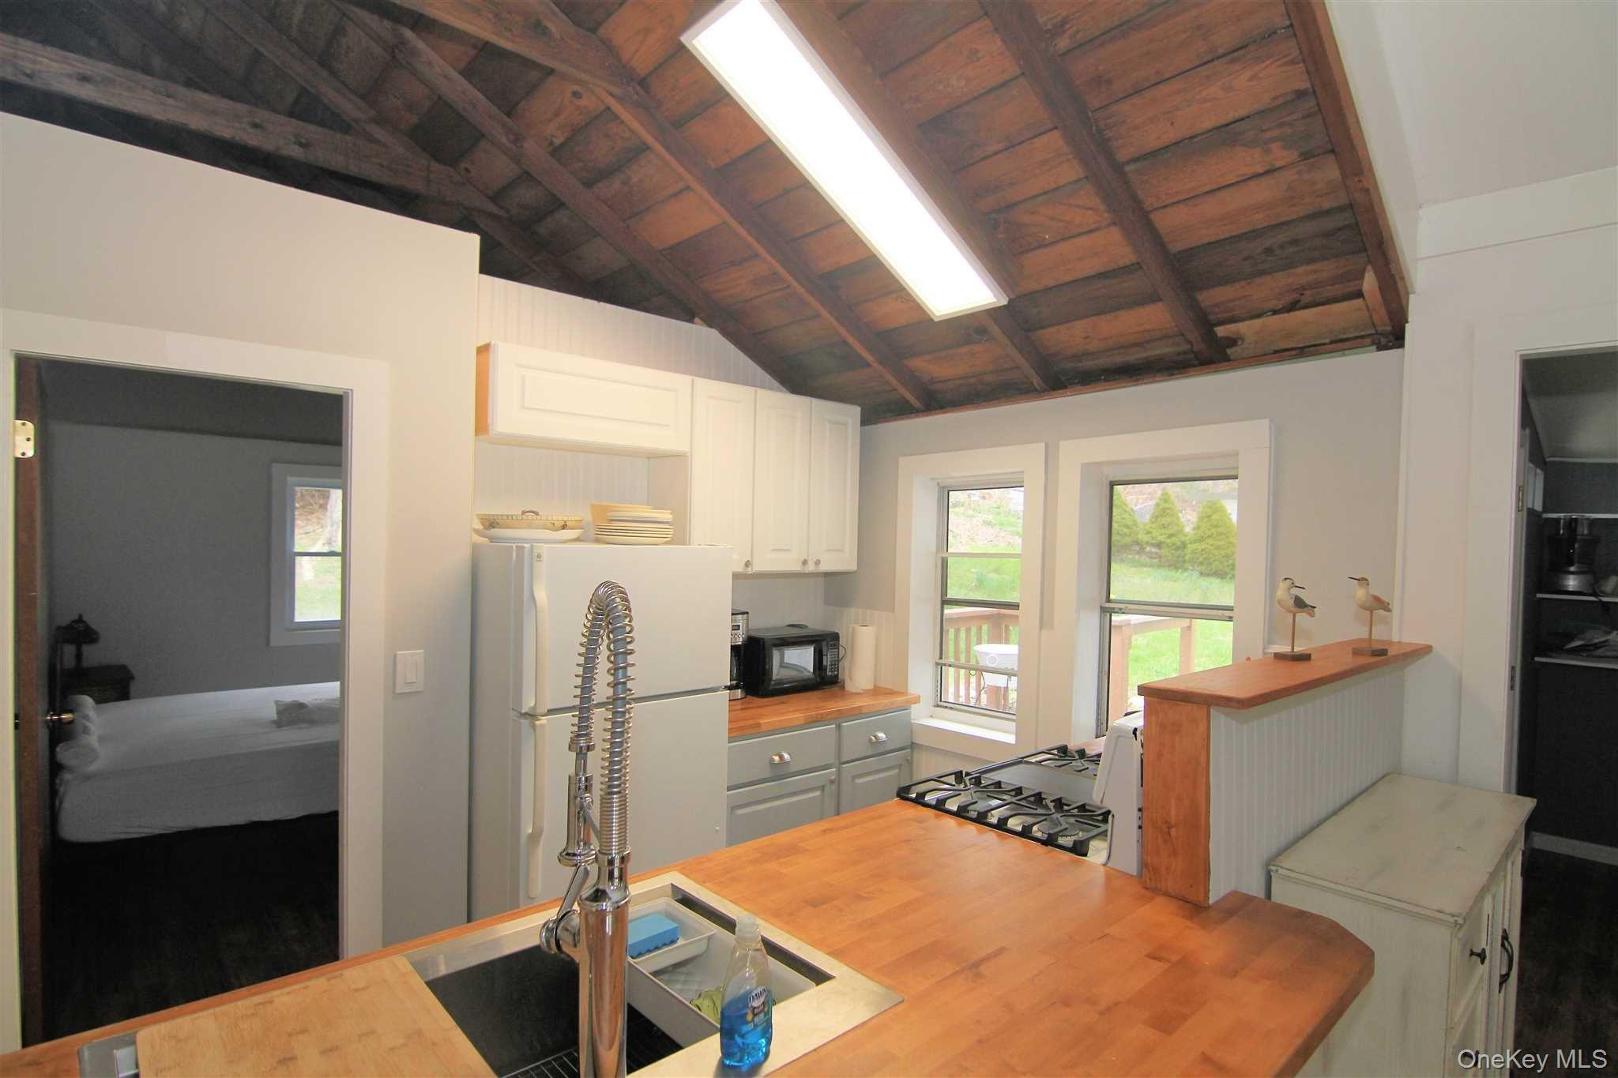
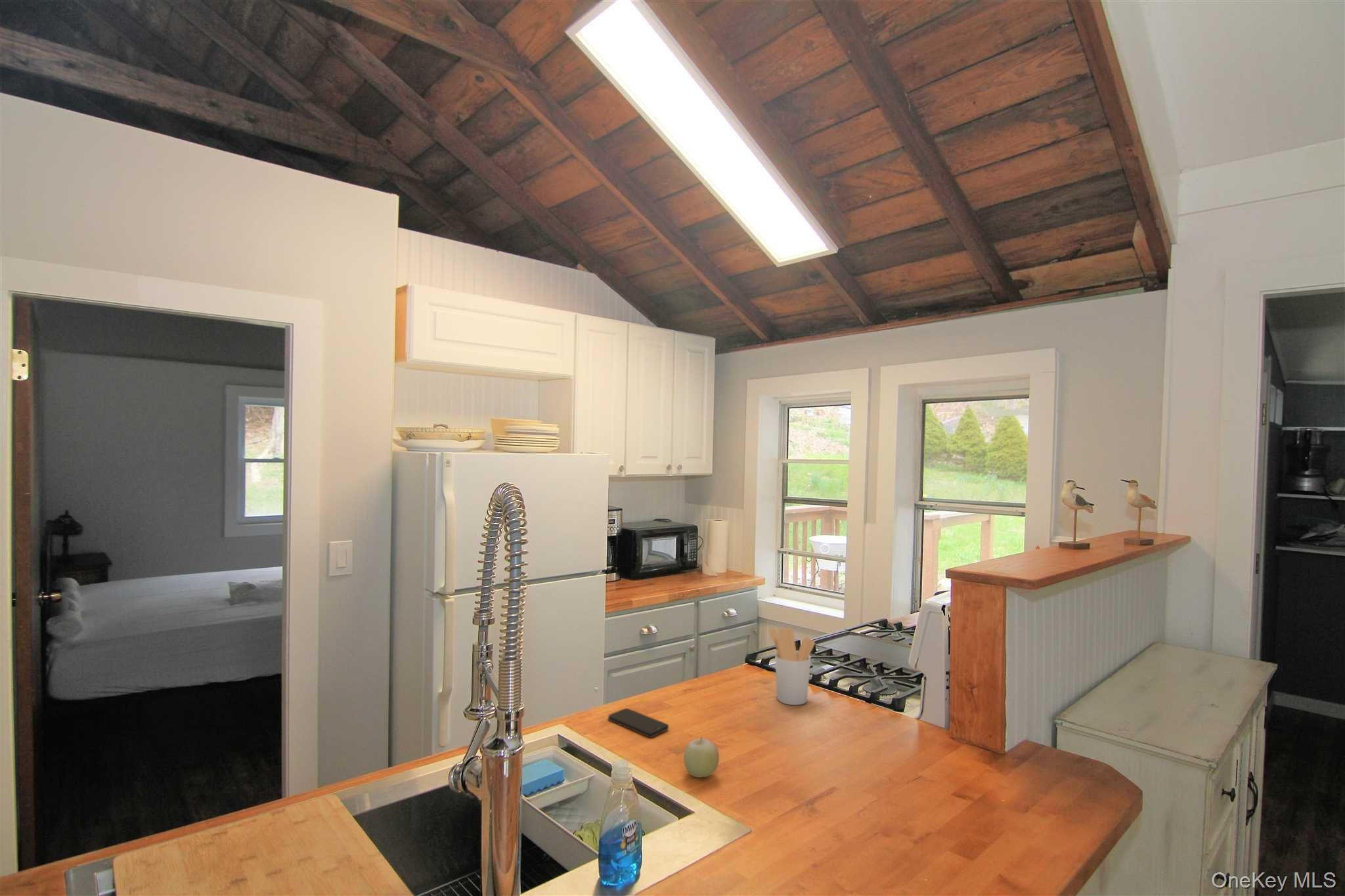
+ utensil holder [768,627,816,706]
+ smartphone [607,708,669,738]
+ fruit [683,736,720,779]
